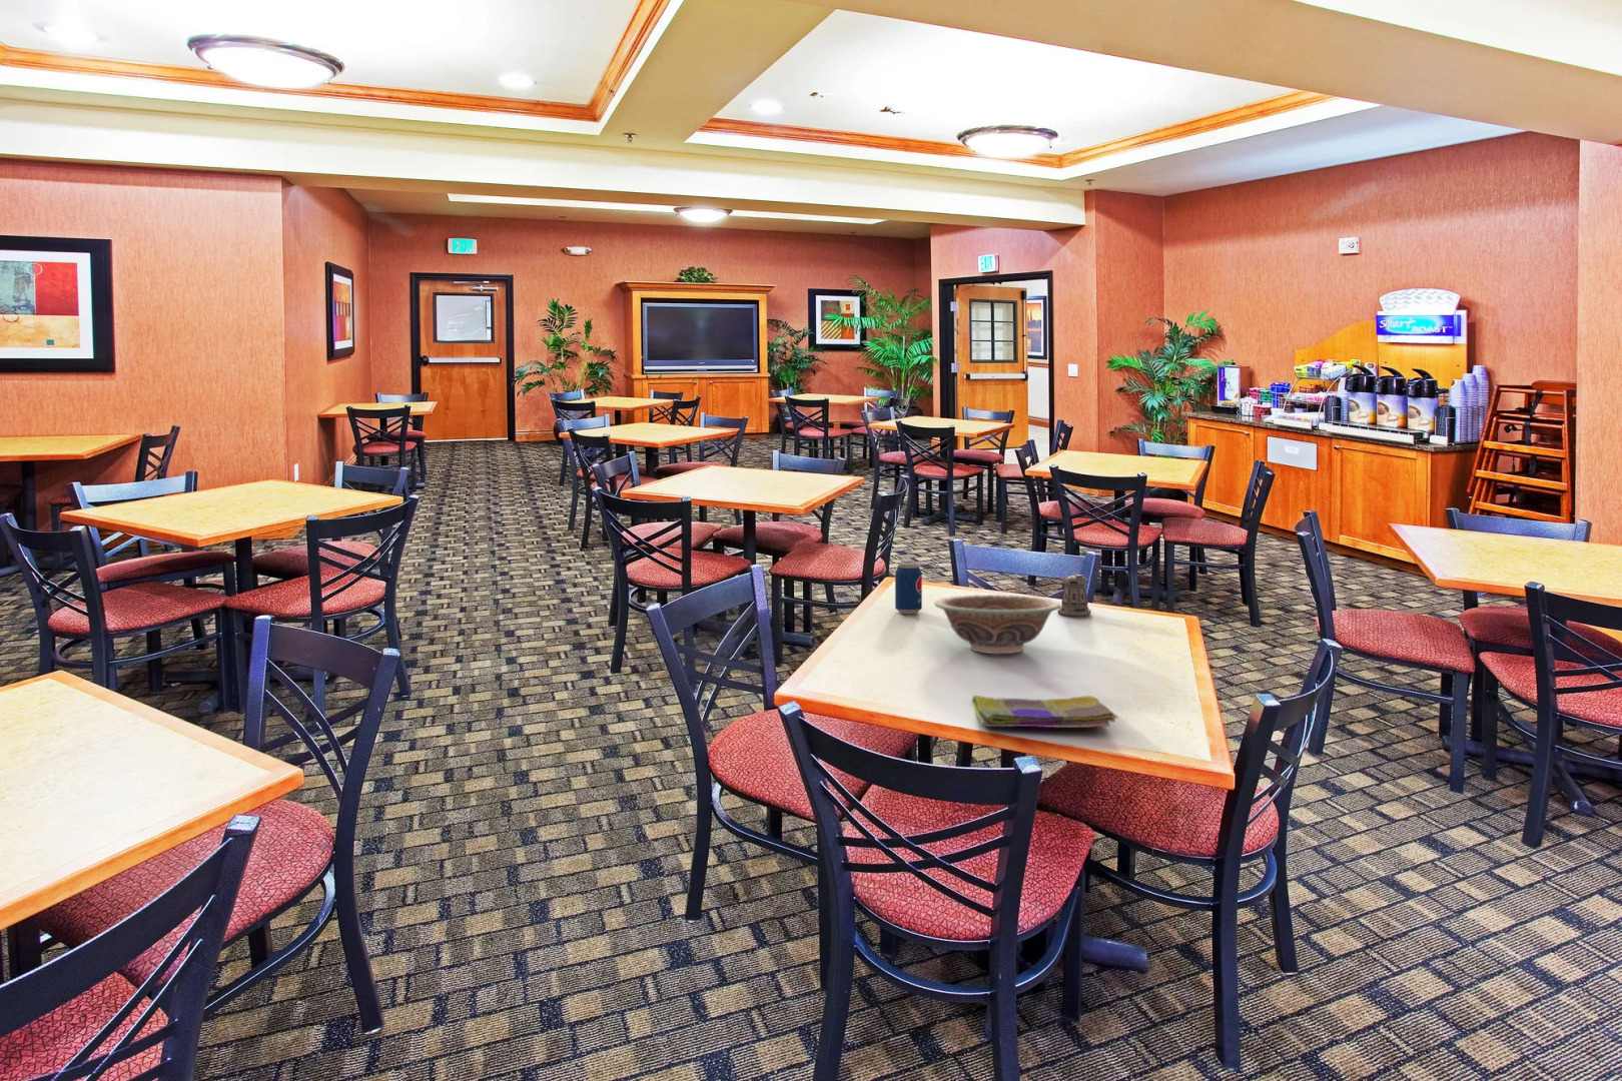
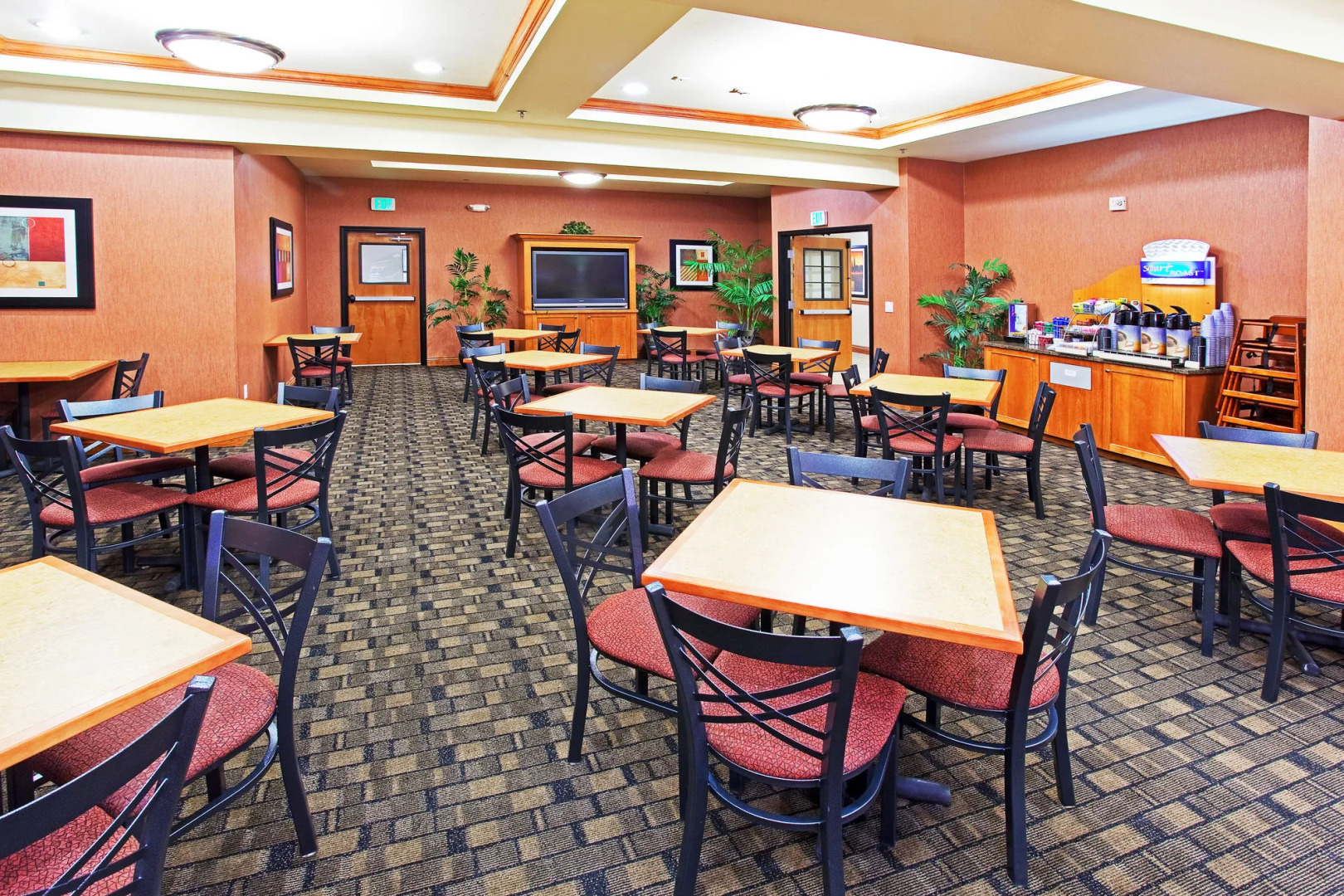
- pepper shaker [1055,573,1092,617]
- dish towel [972,695,1120,729]
- decorative bowl [933,594,1061,655]
- beverage can [894,563,923,614]
